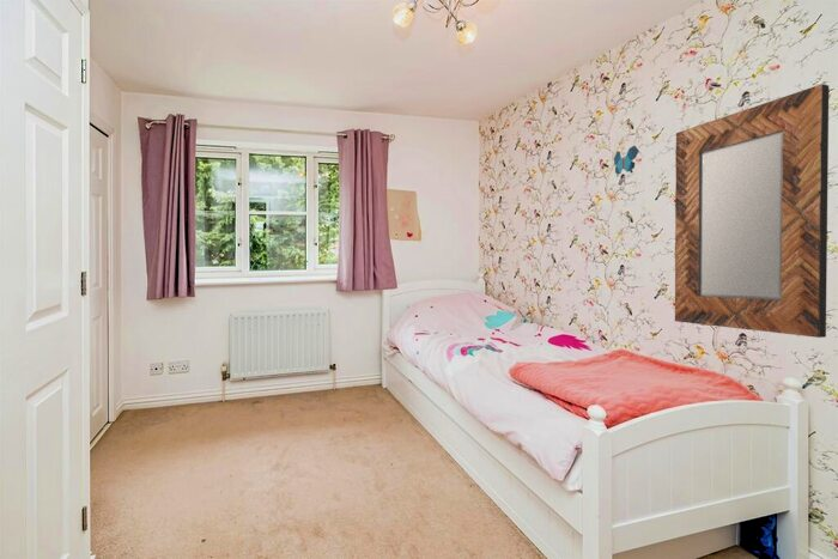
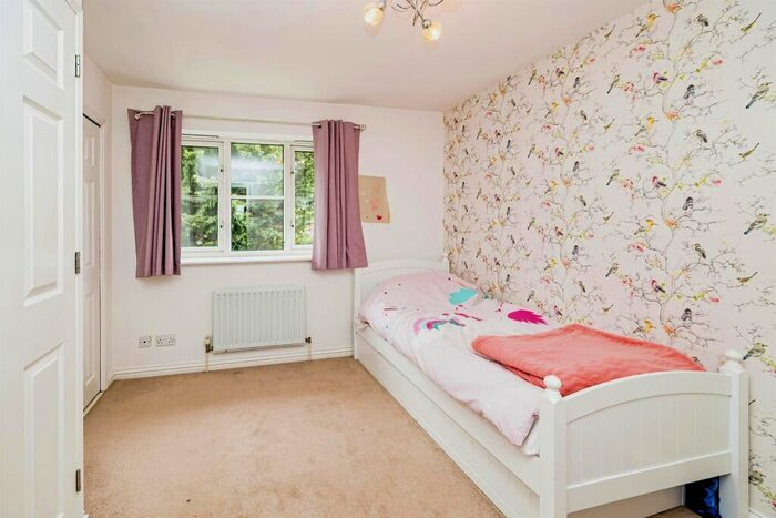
- home mirror [674,83,830,339]
- decorative butterfly [613,145,640,178]
